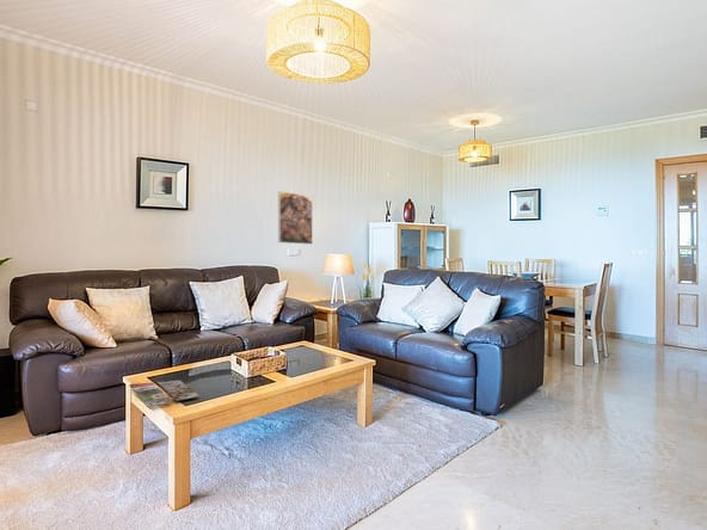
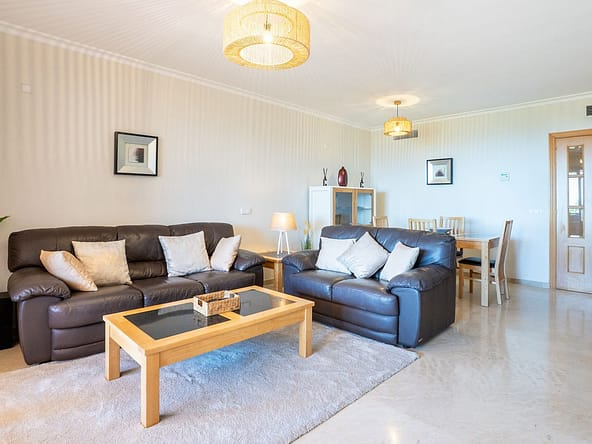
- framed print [277,190,314,245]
- magazine [128,380,201,408]
